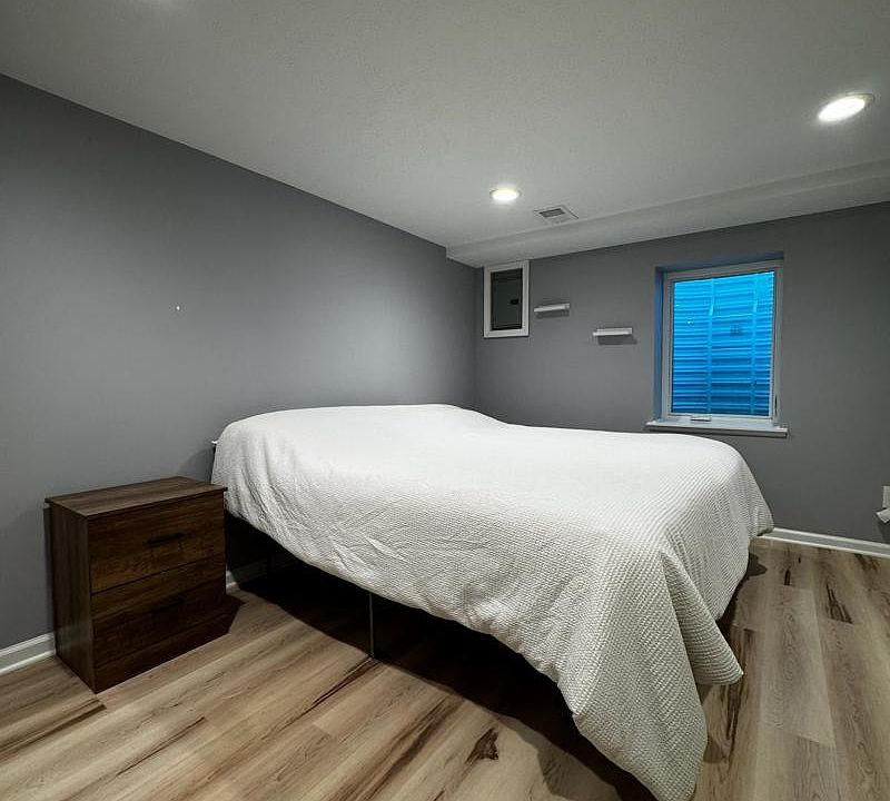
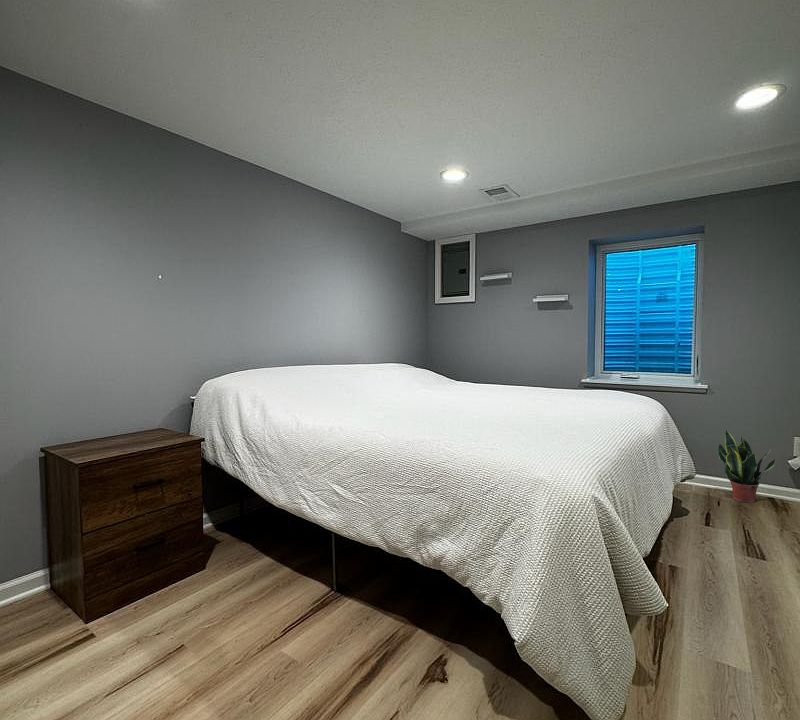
+ potted plant [717,429,776,504]
